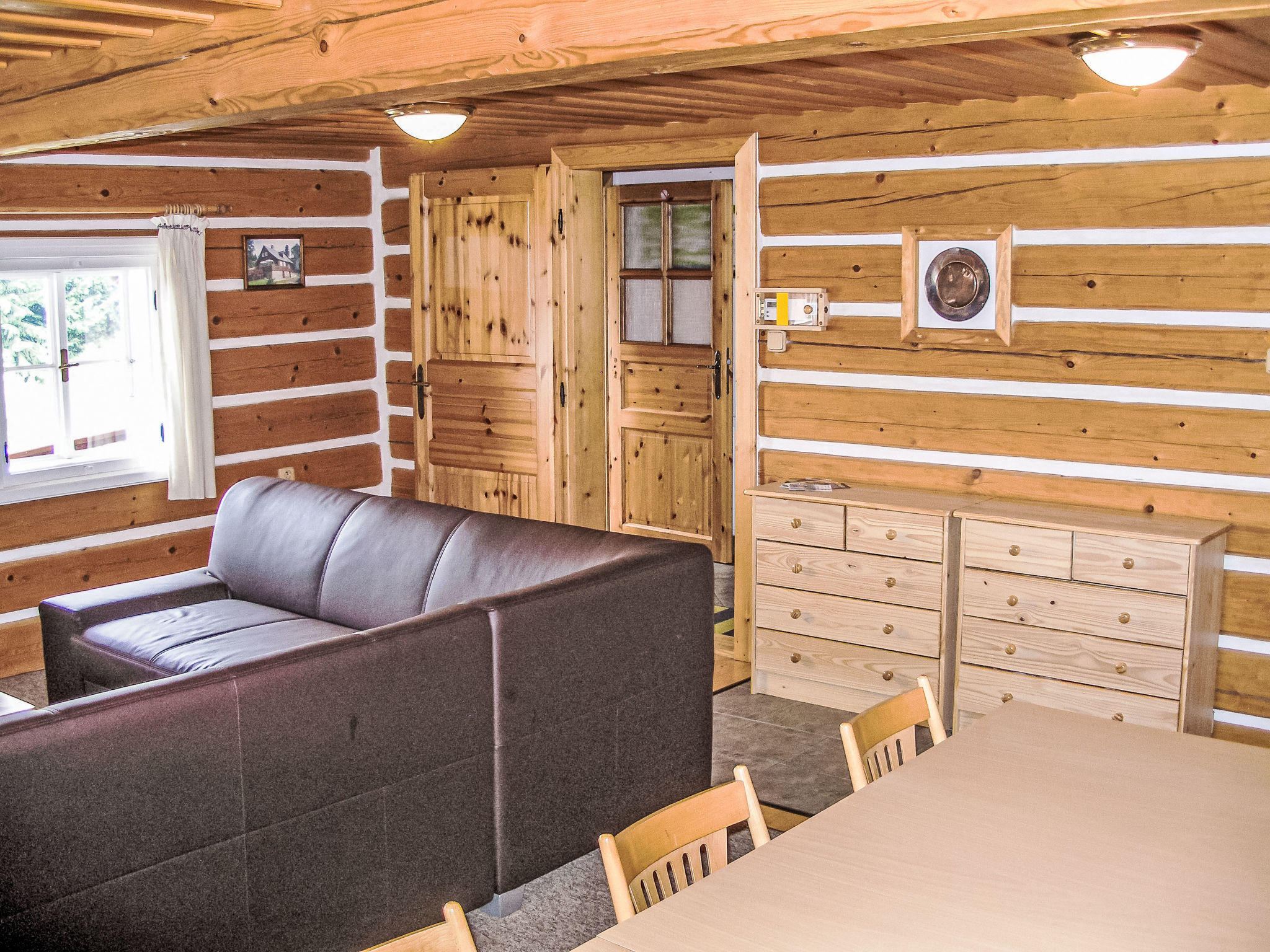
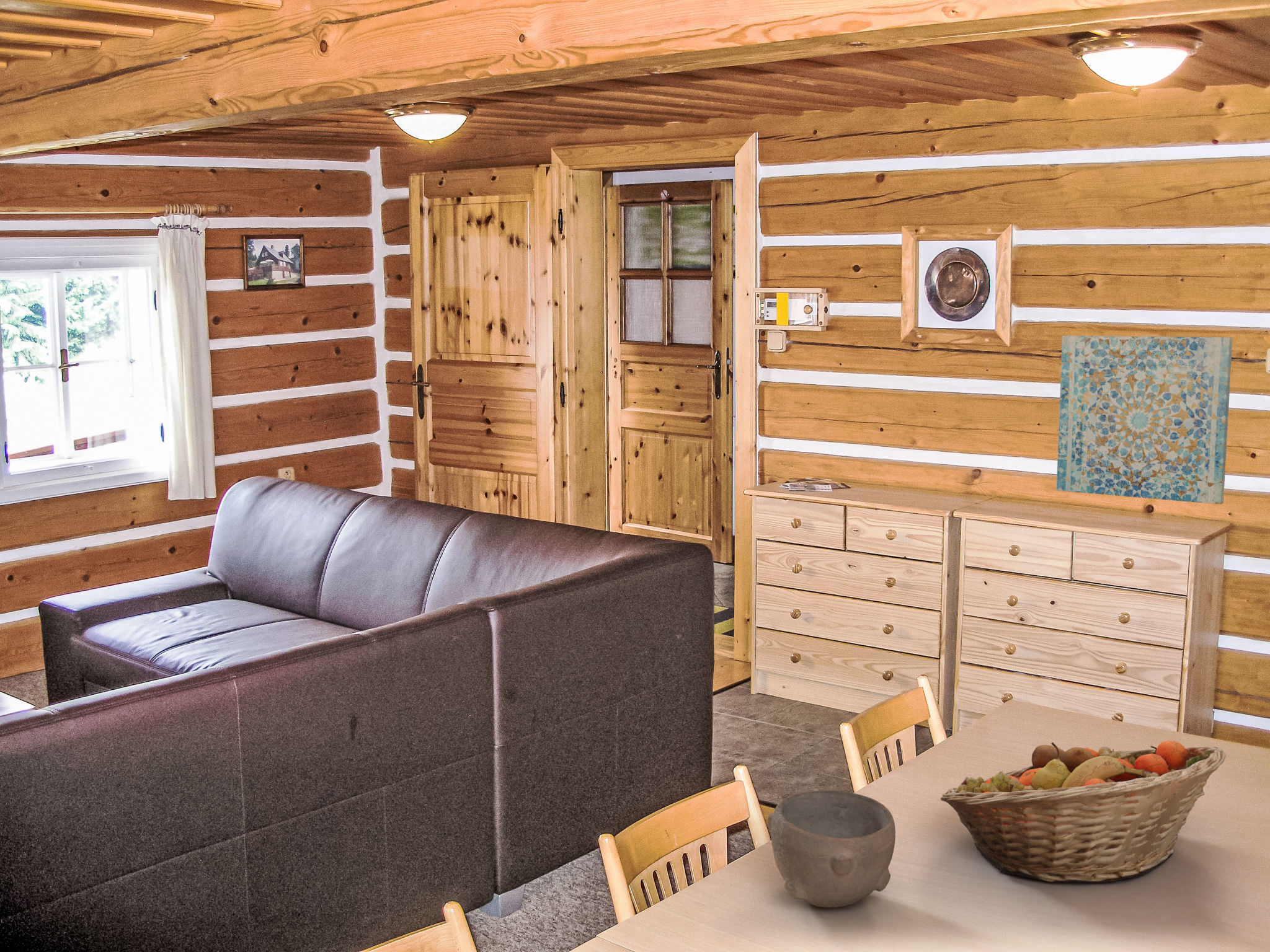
+ fruit basket [940,740,1227,883]
+ bowl [766,790,896,908]
+ wall art [1056,335,1233,505]
